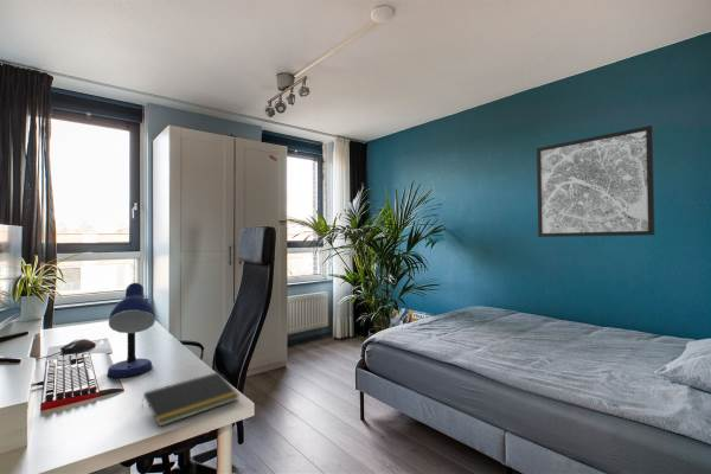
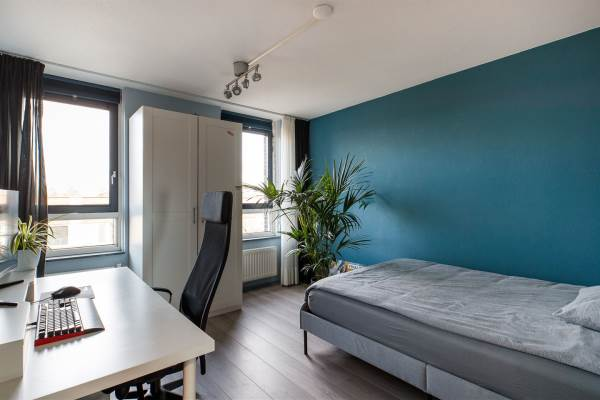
- desk lamp [105,282,156,379]
- wall art [536,124,655,238]
- notepad [140,371,241,428]
